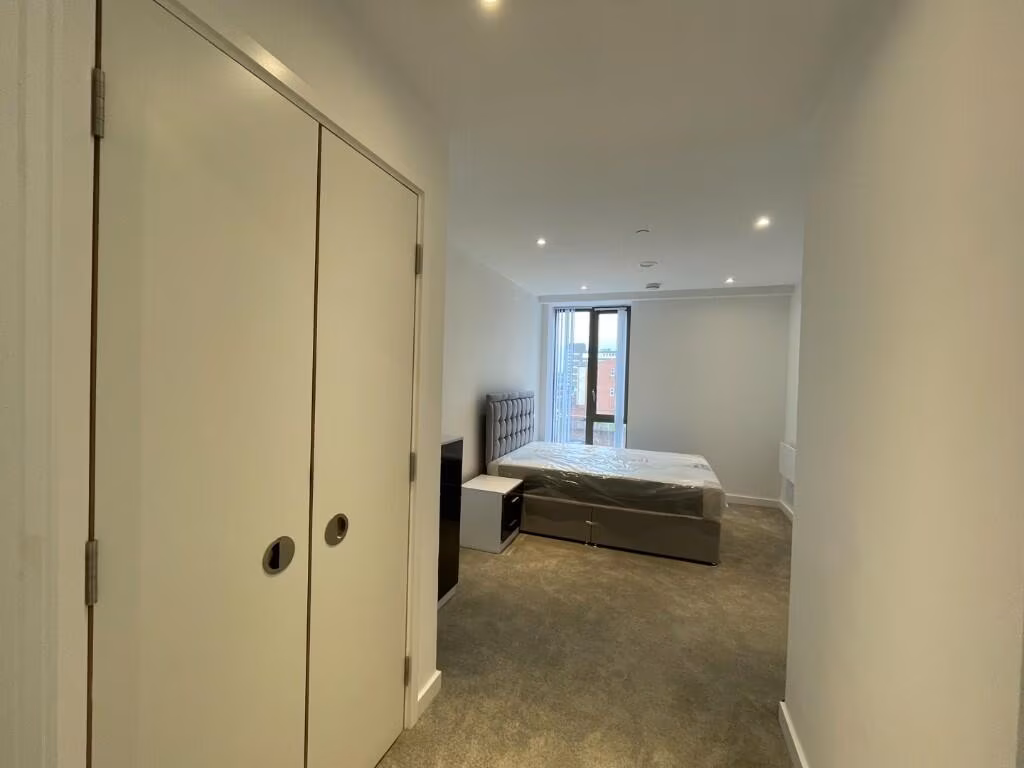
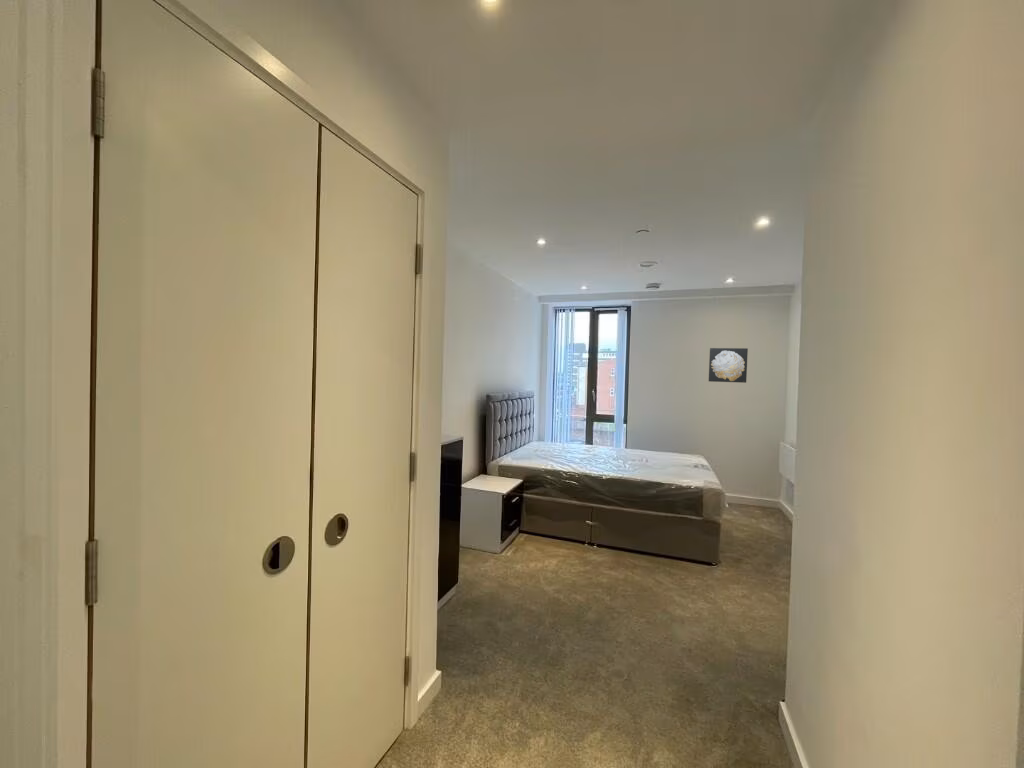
+ wall art [708,347,749,384]
